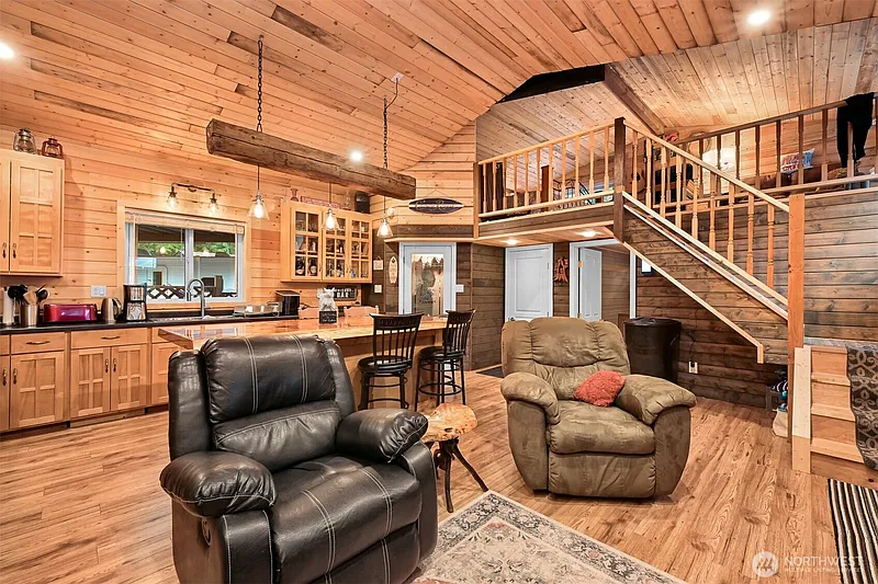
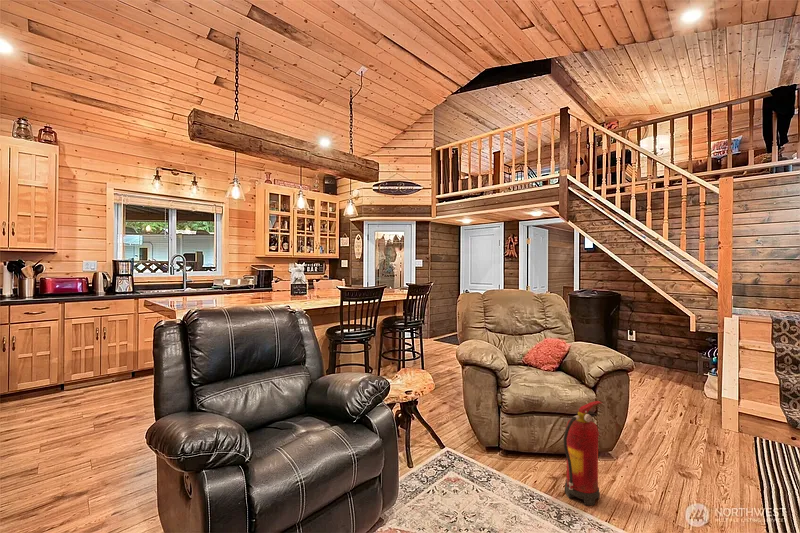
+ fire extinguisher [563,400,603,506]
